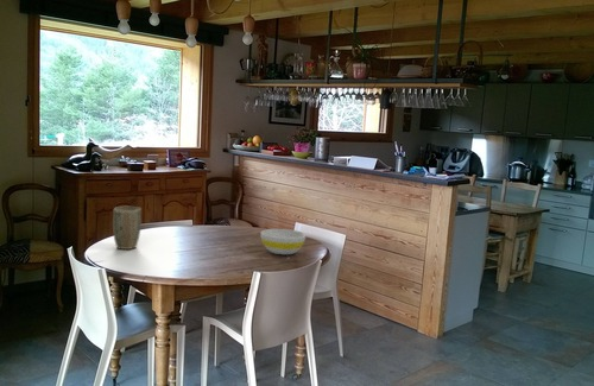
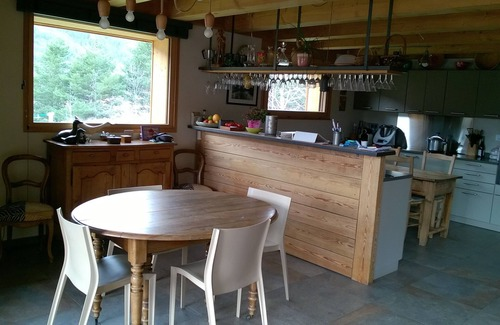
- bowl [260,228,307,255]
- plant pot [112,205,143,251]
